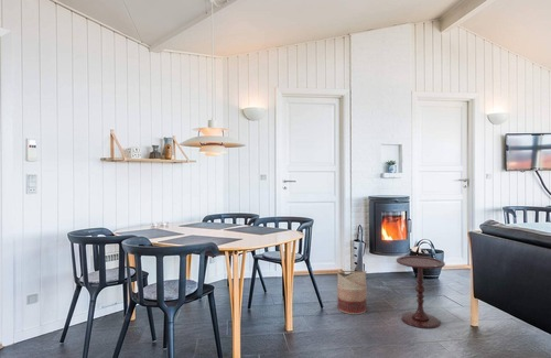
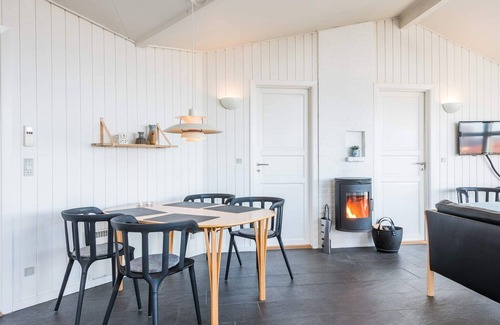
- basket [336,270,368,315]
- side table [396,254,446,329]
